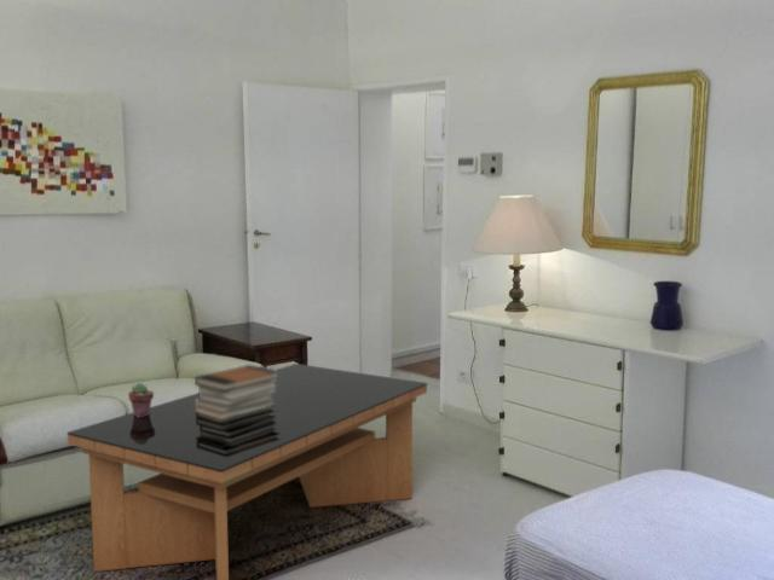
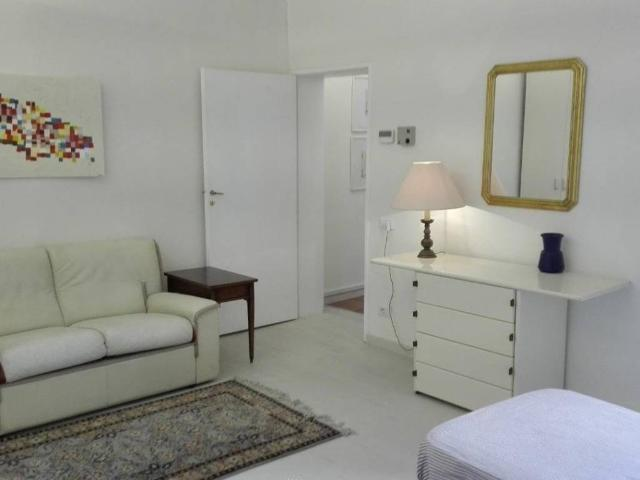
- potted succulent [127,382,155,417]
- book stack [194,364,278,419]
- coffee table [67,362,428,580]
